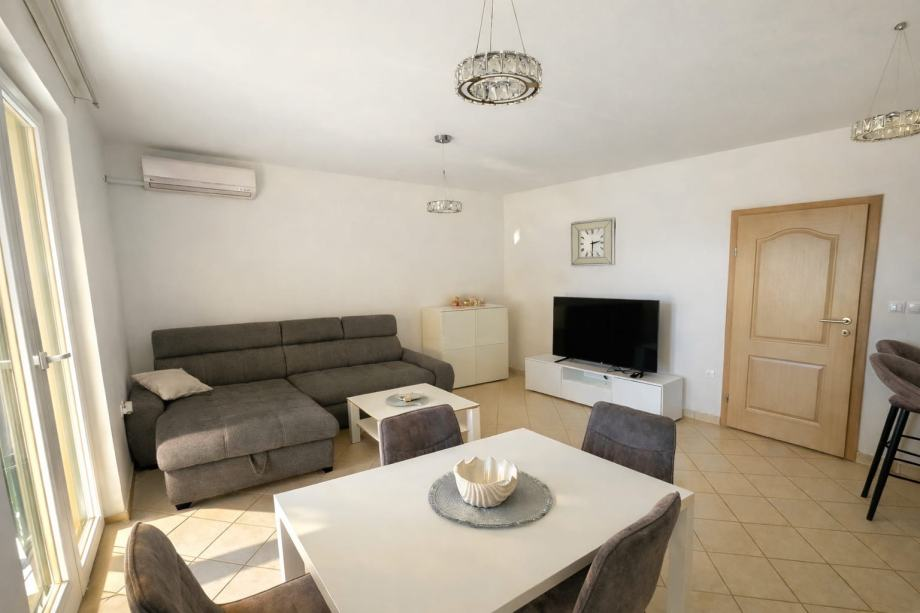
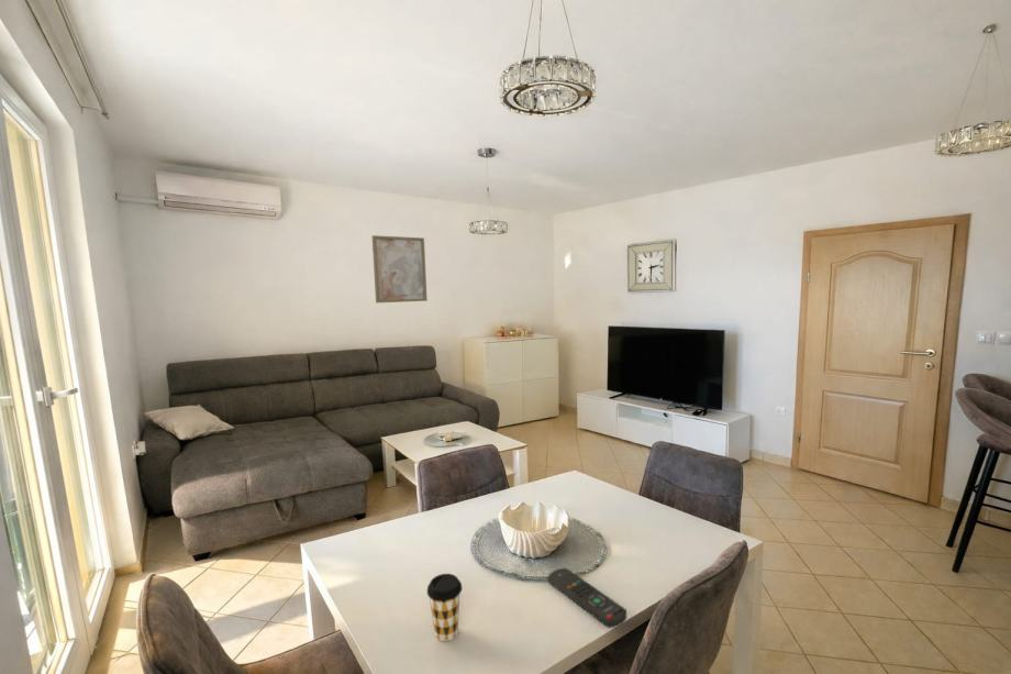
+ coffee cup [426,573,464,642]
+ remote control [547,567,627,629]
+ wall art [371,234,429,305]
